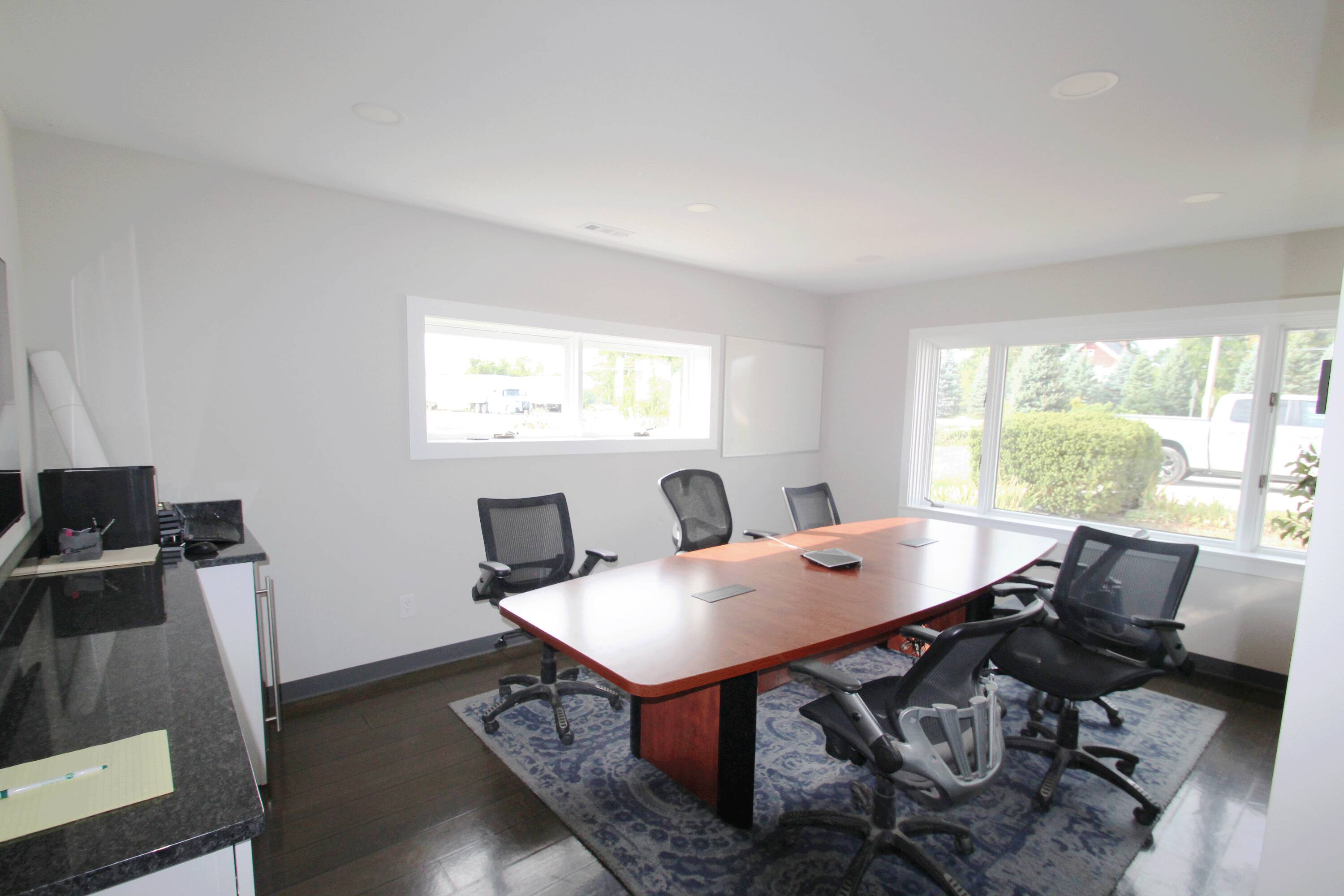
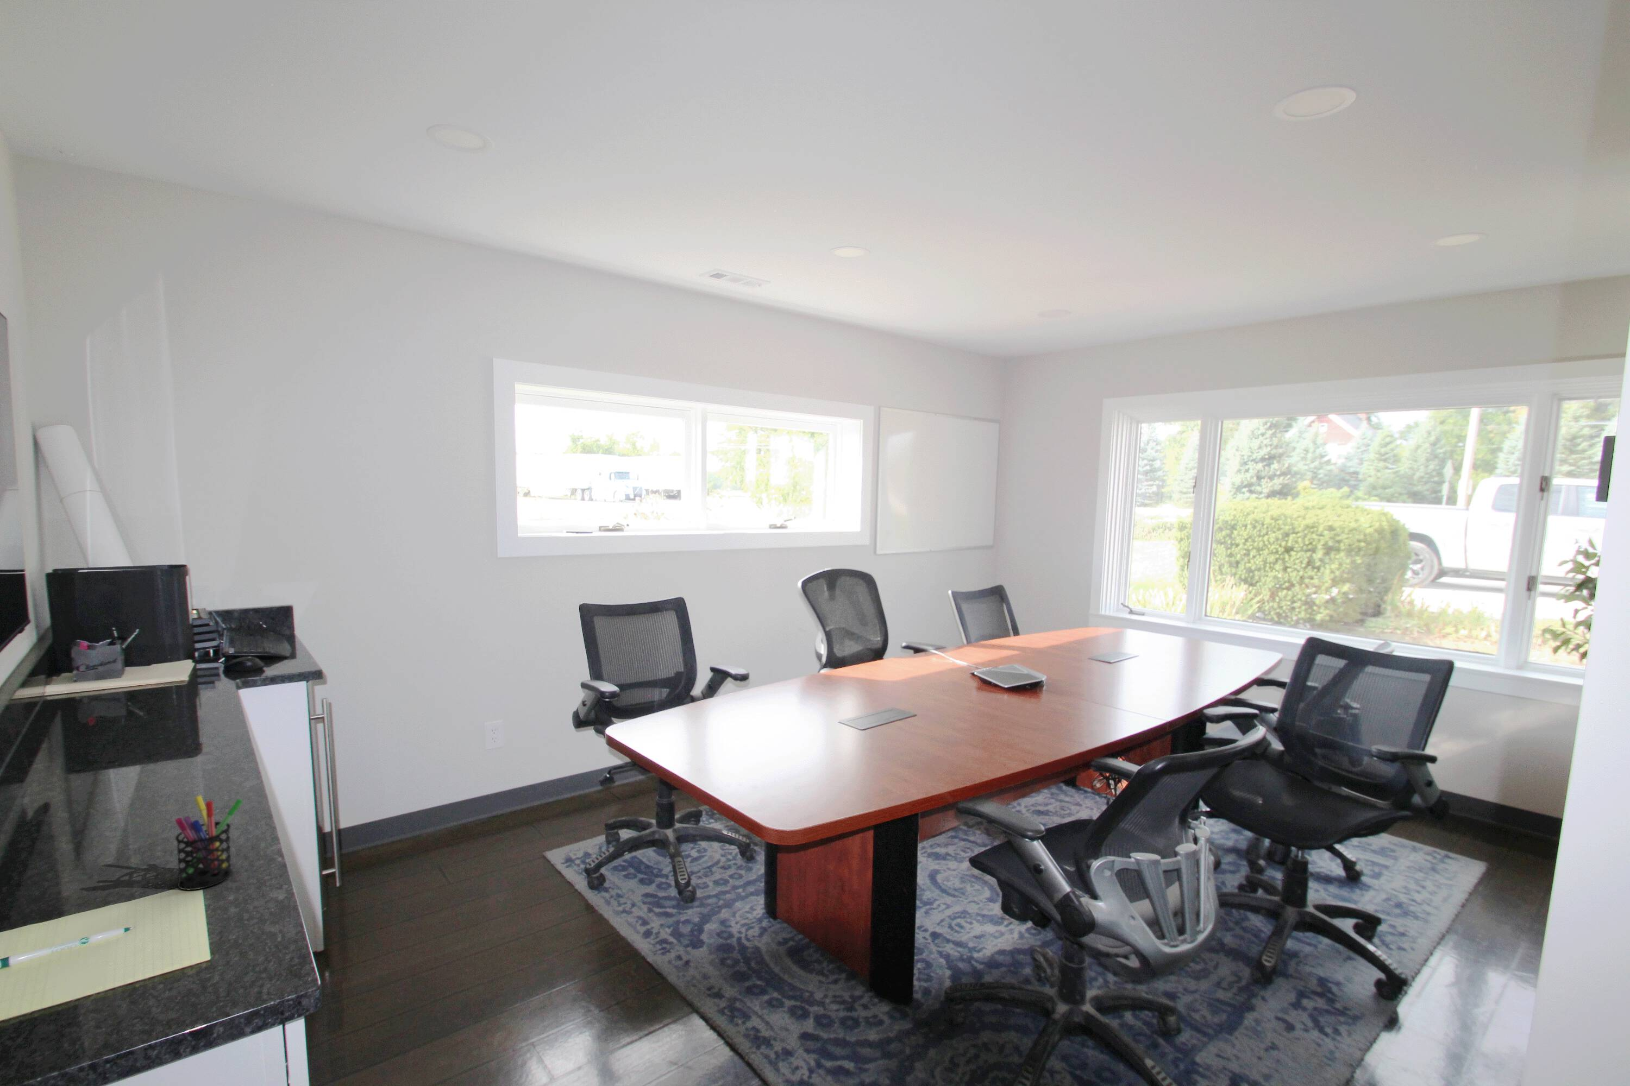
+ pen holder [175,795,244,891]
